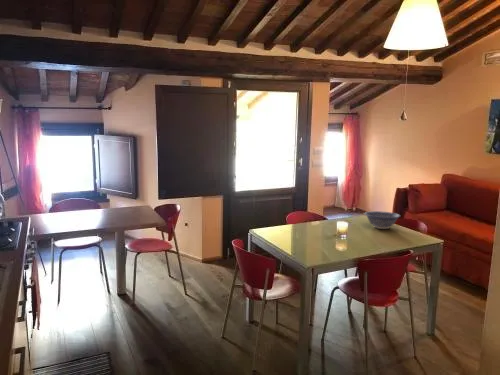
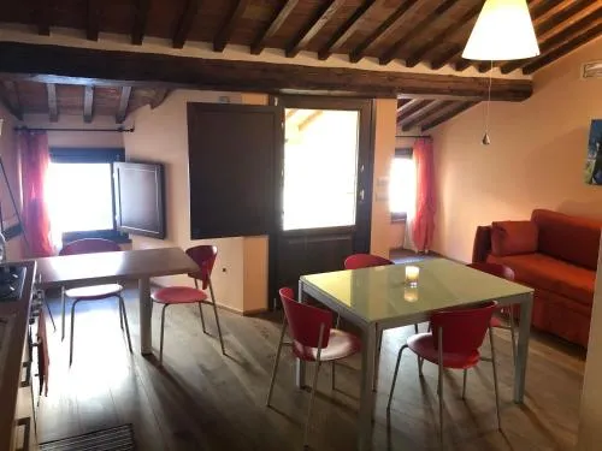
- decorative bowl [363,210,402,230]
